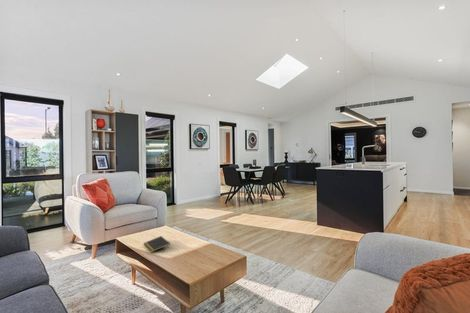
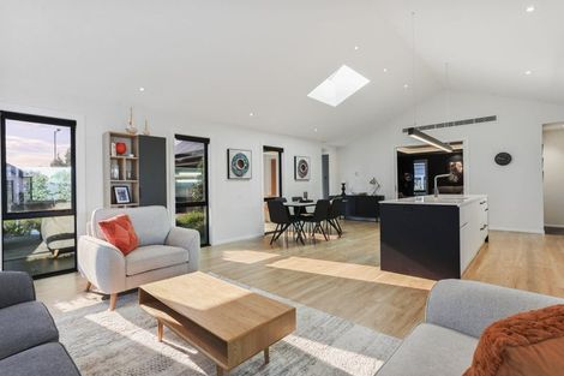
- notepad [143,235,171,253]
